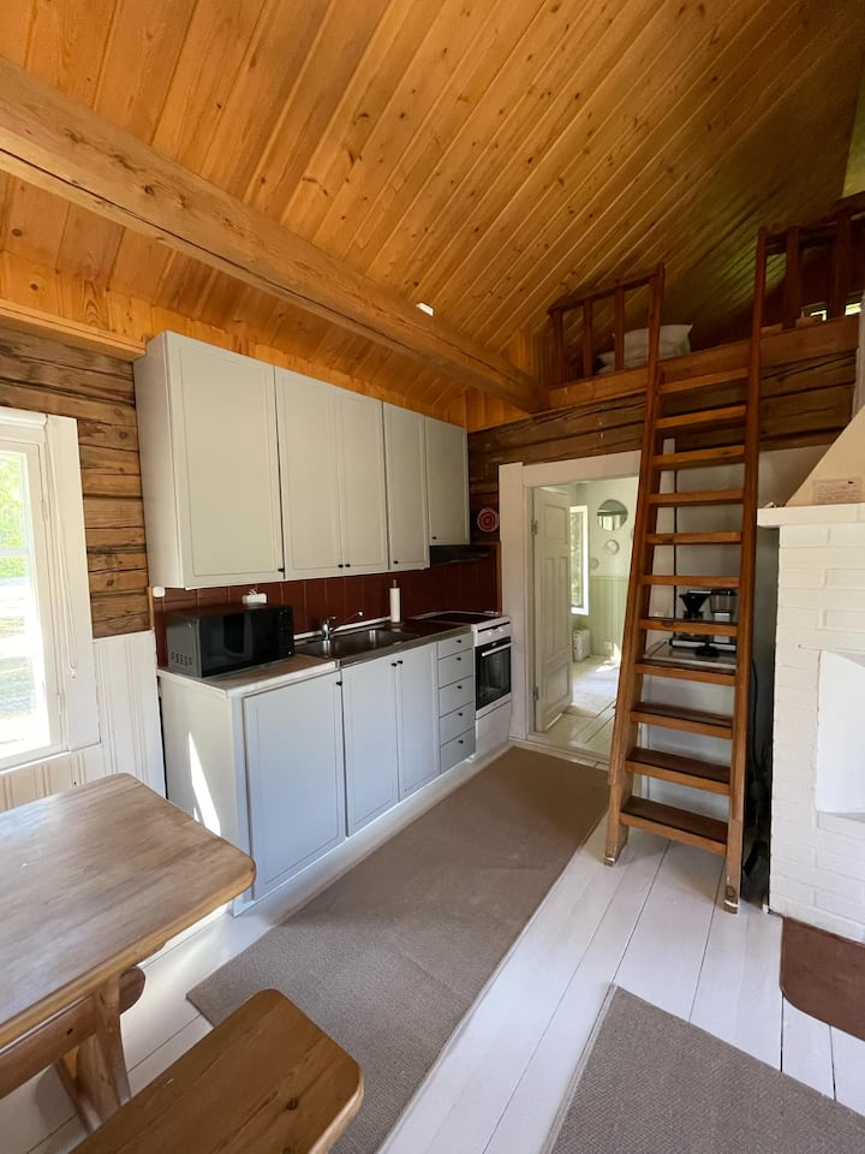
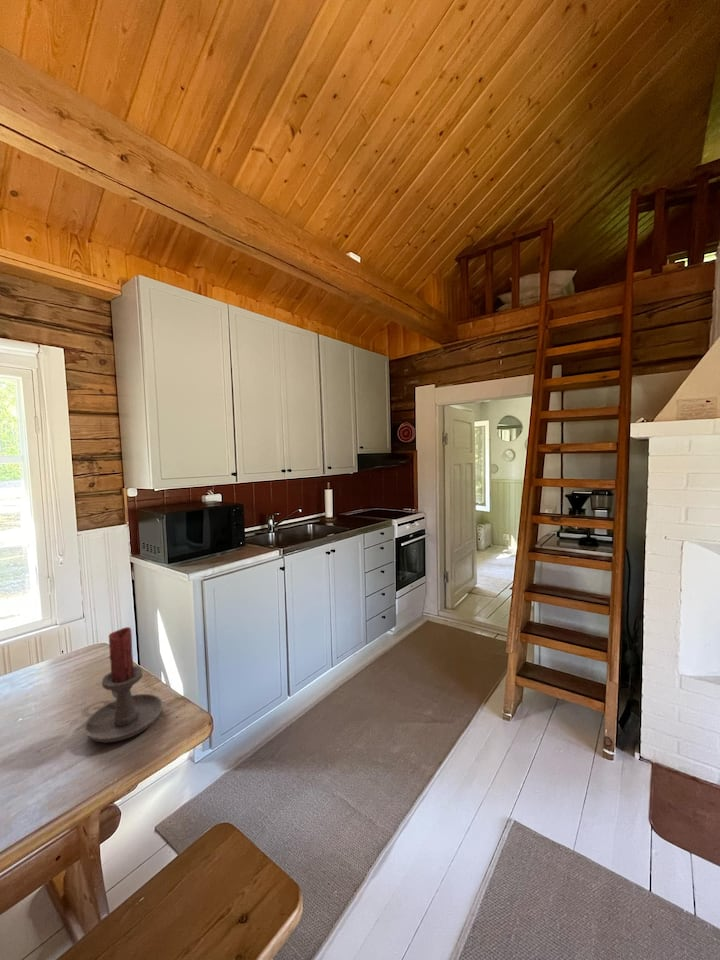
+ candle holder [83,626,164,744]
